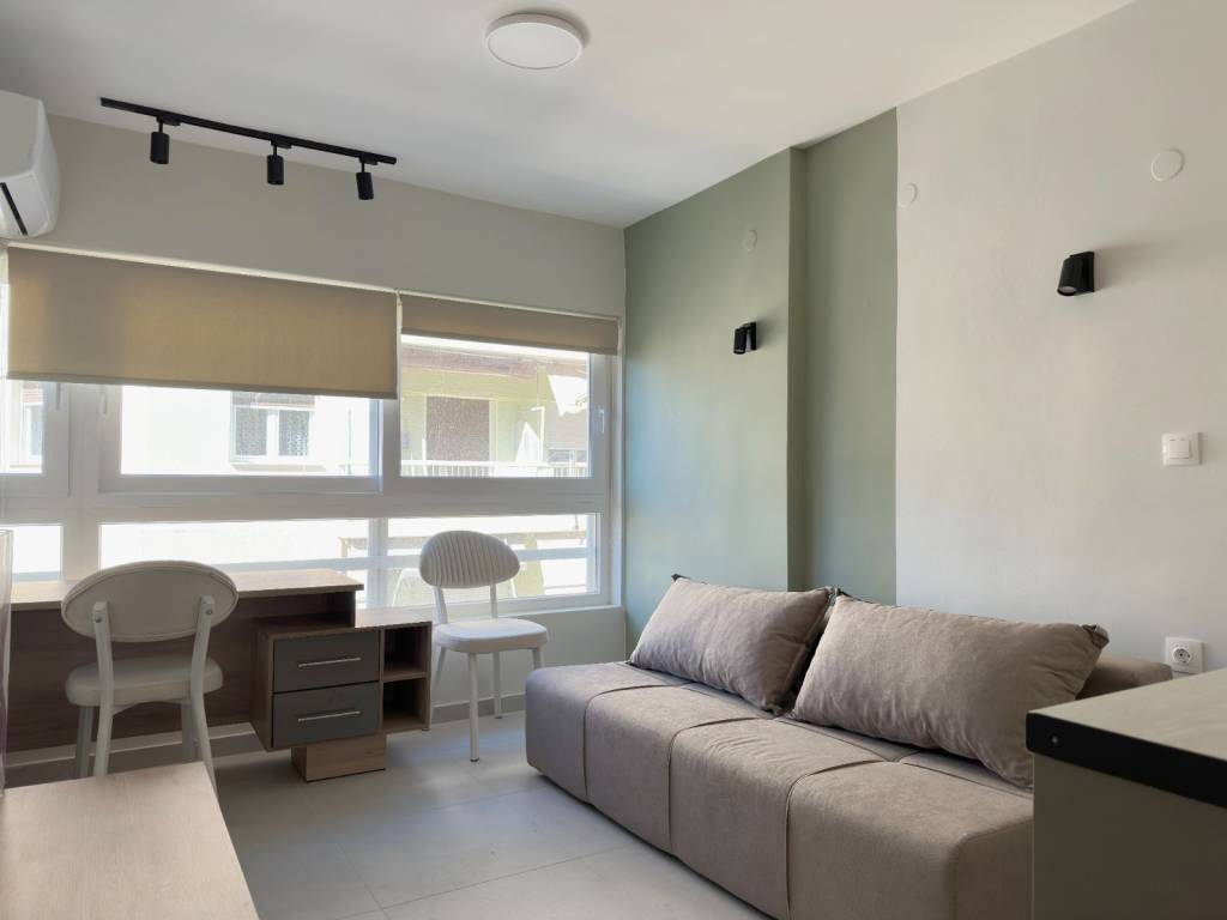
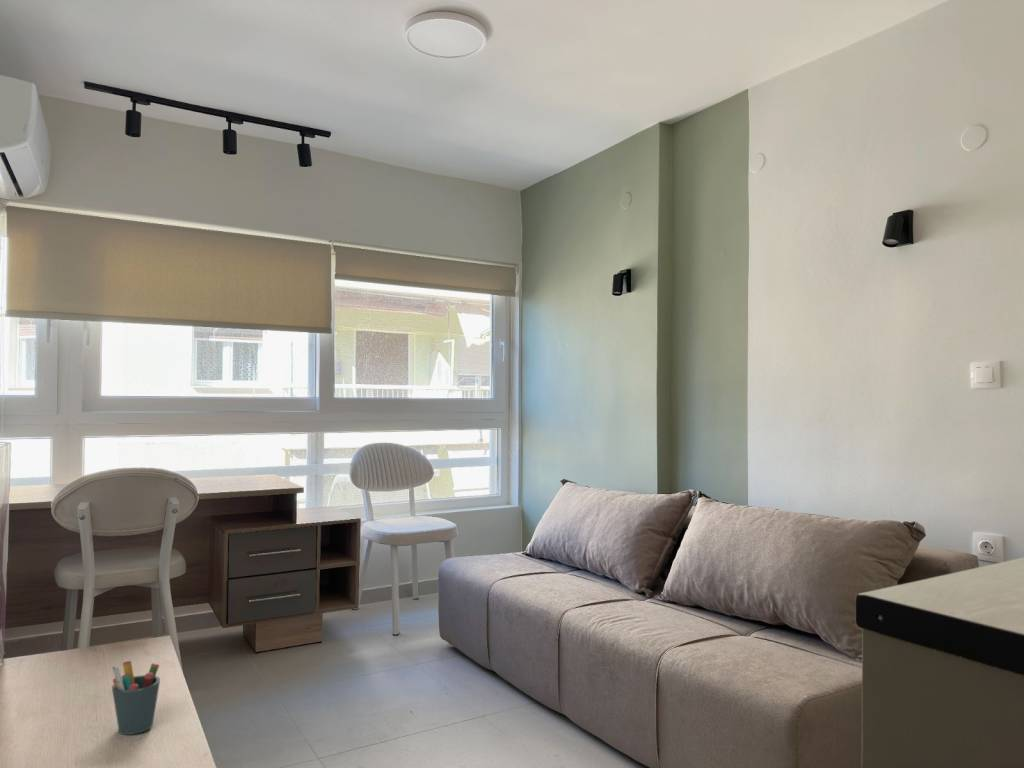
+ pen holder [111,660,161,736]
